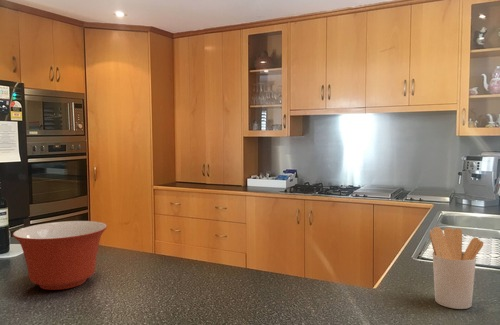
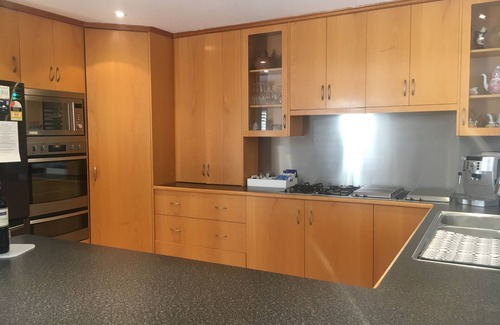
- utensil holder [429,226,484,310]
- mixing bowl [12,220,108,291]
